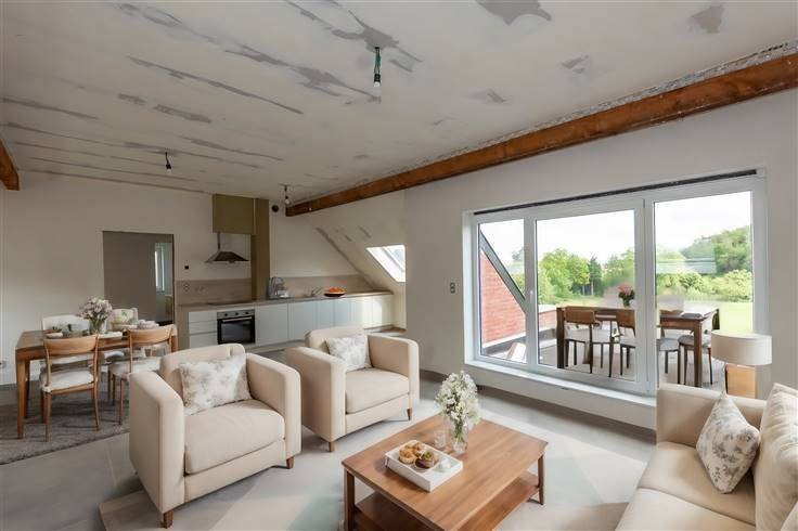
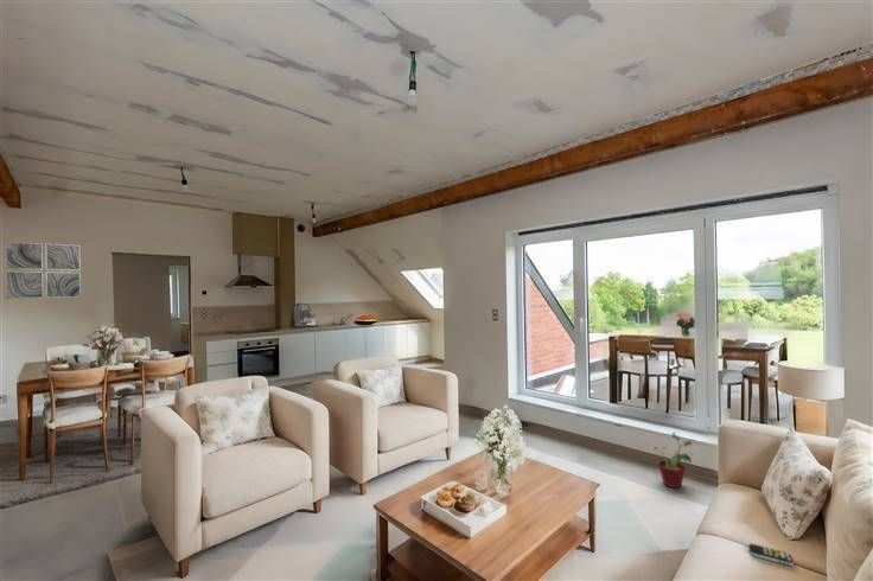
+ remote control [747,543,795,567]
+ wall art [4,241,82,300]
+ potted plant [652,432,697,489]
